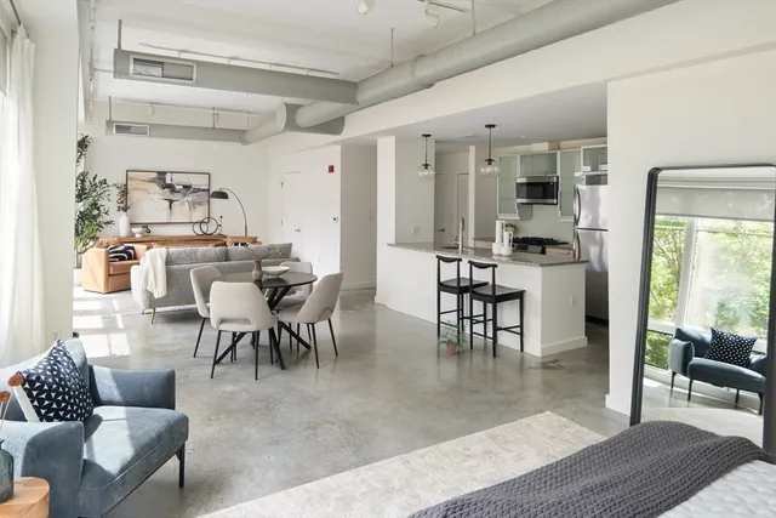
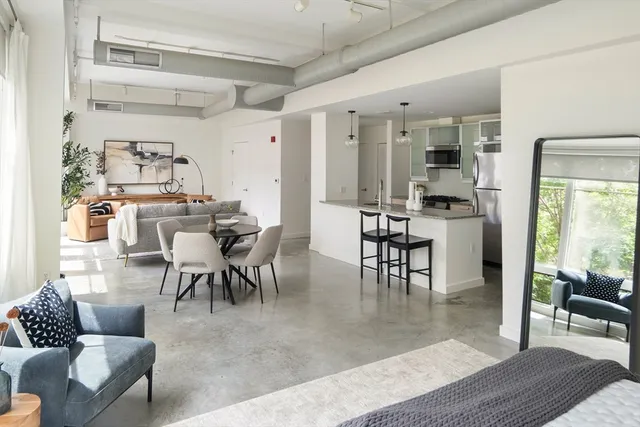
- potted plant [436,319,468,355]
